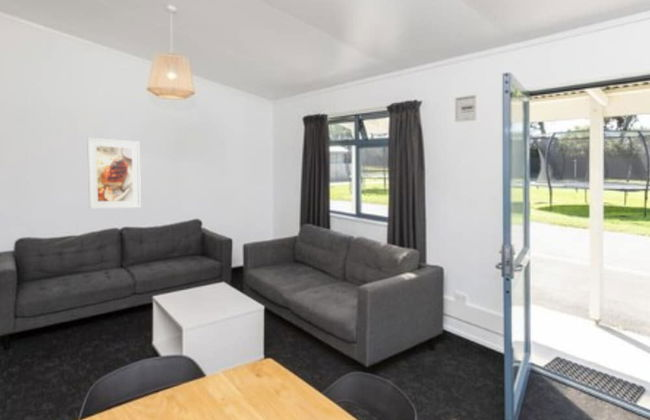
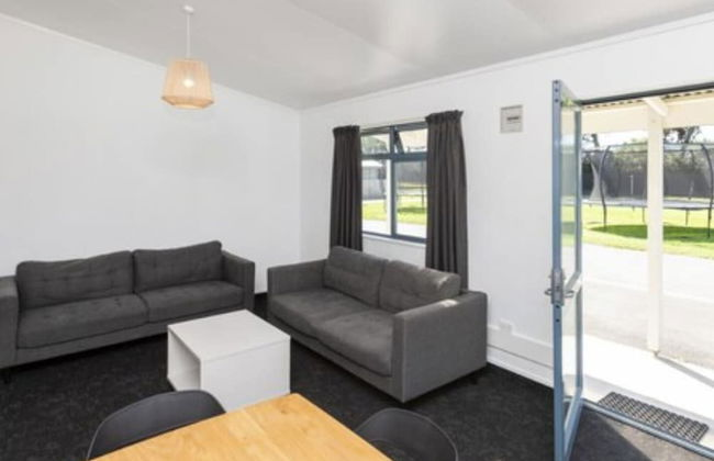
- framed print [86,137,142,210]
